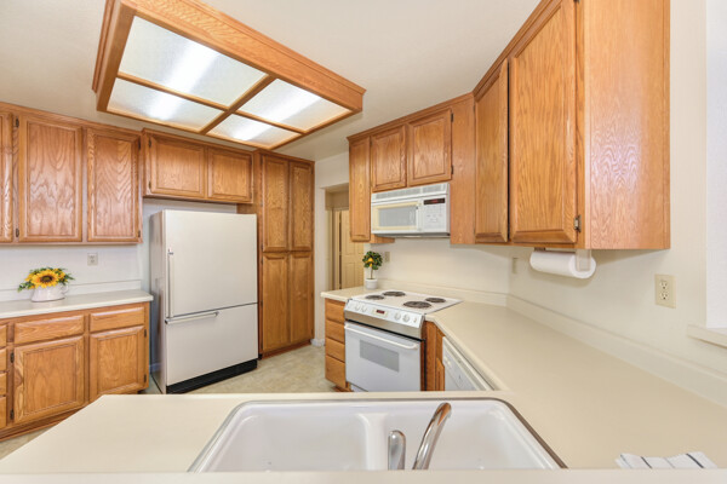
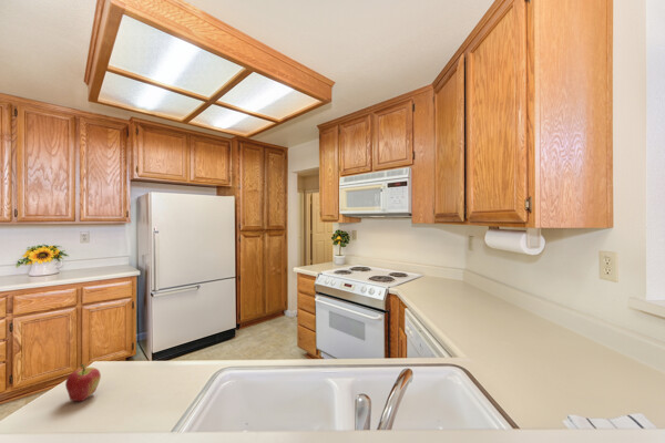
+ fruit [64,363,102,402]
